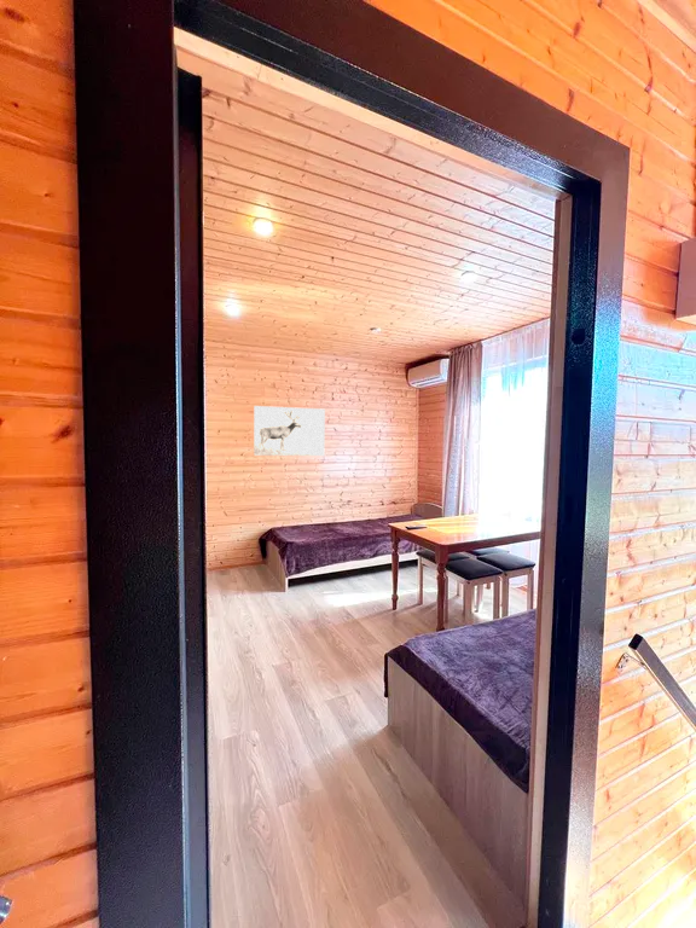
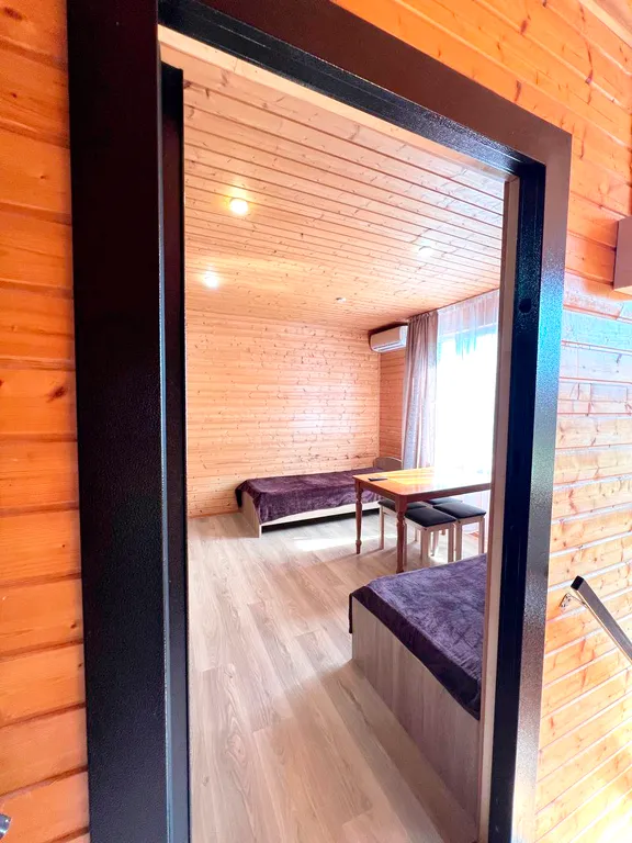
- wall art [253,405,326,457]
